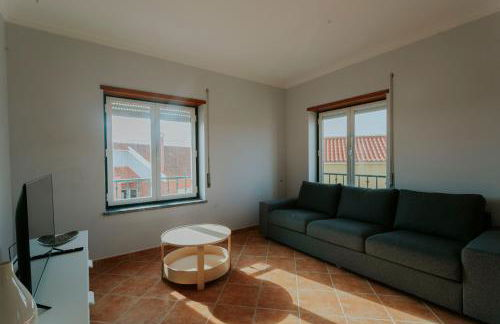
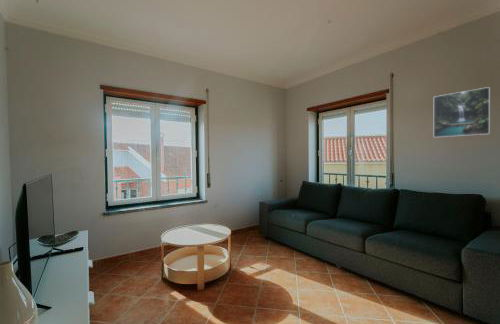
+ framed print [433,86,491,139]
